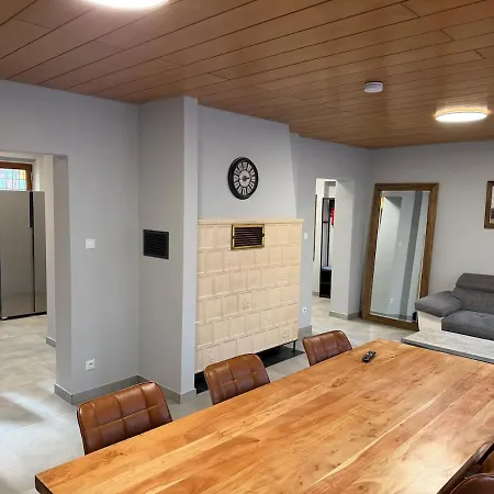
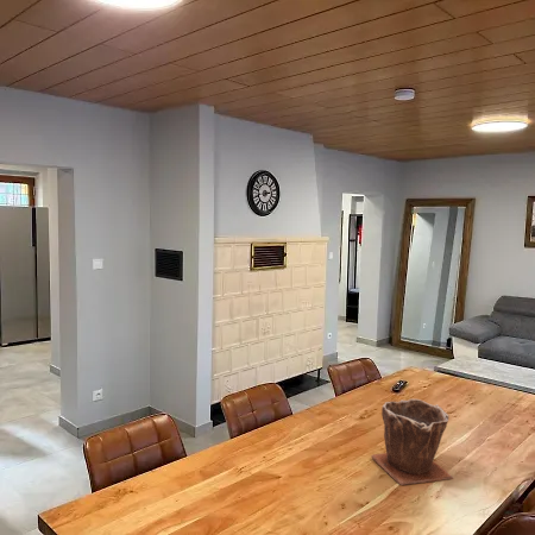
+ plant pot [370,398,454,486]
